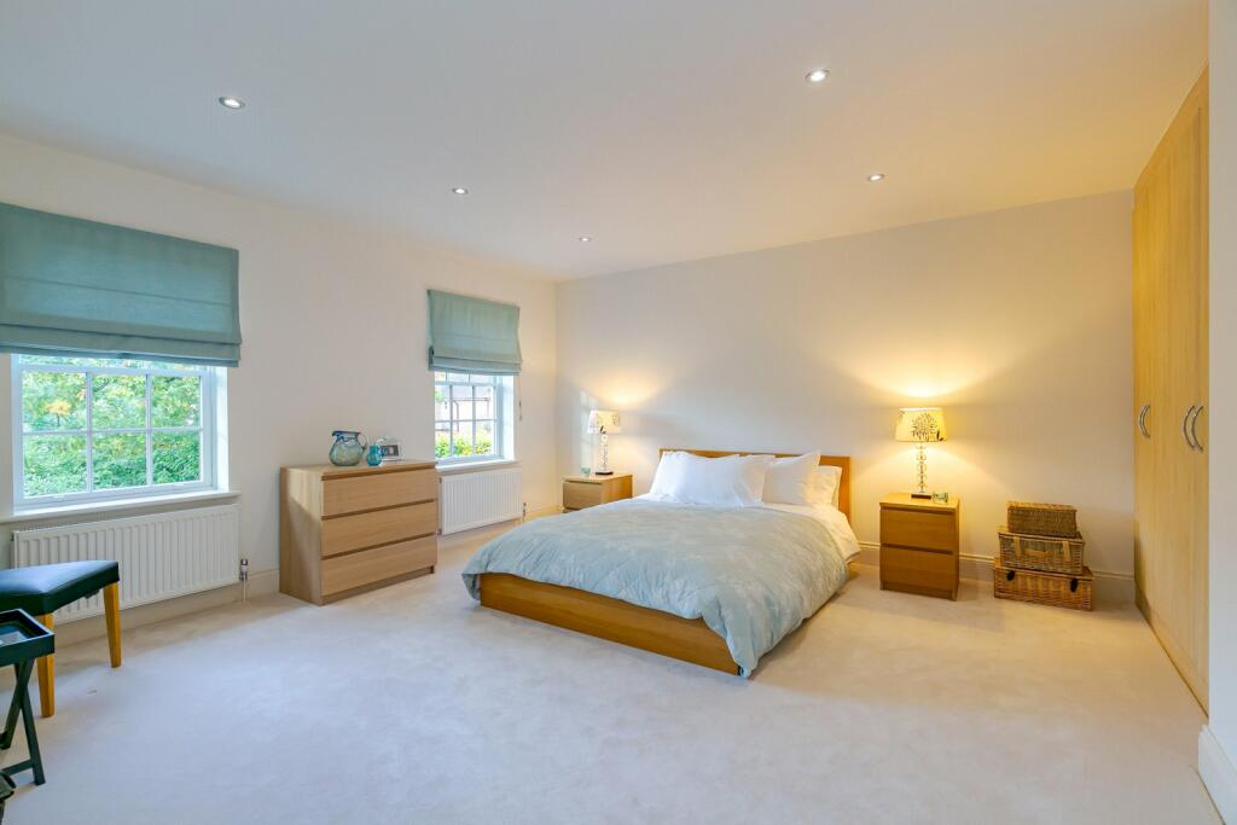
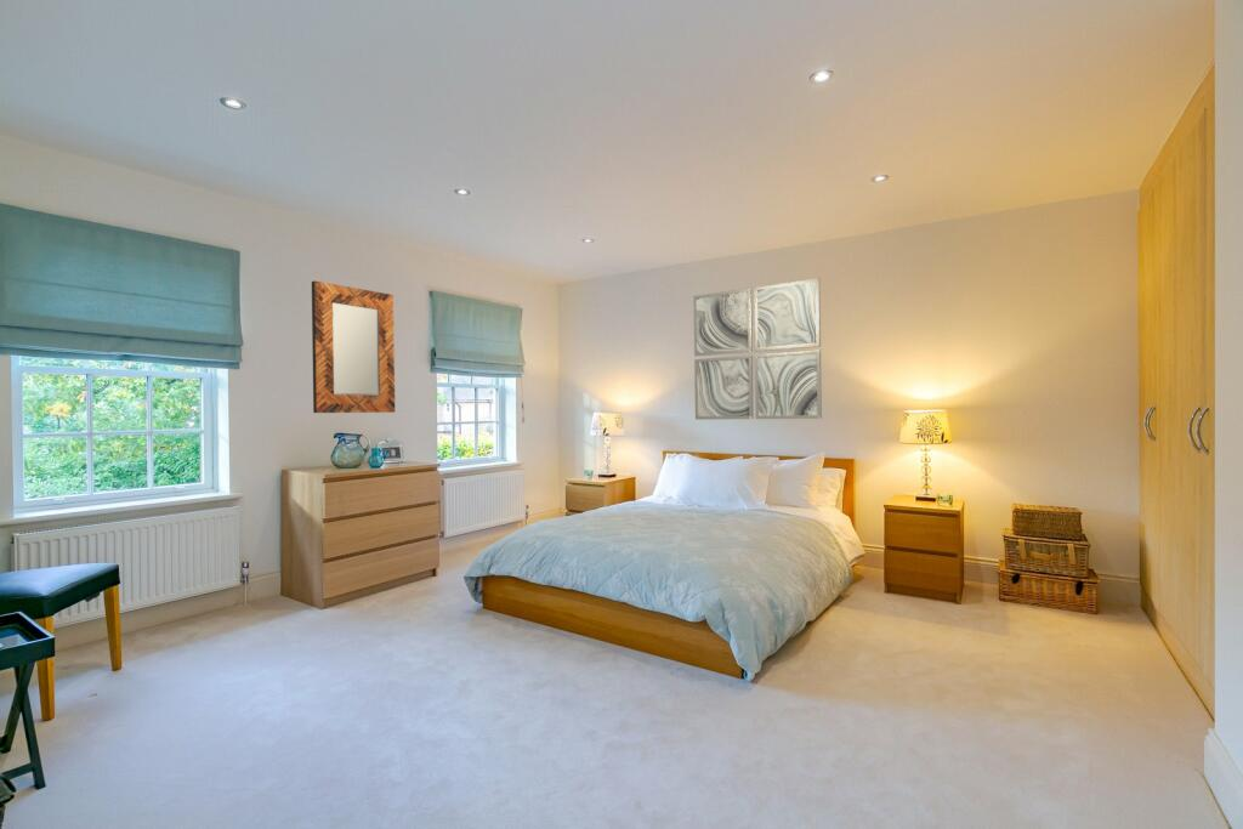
+ home mirror [311,280,396,414]
+ wall art [692,277,823,421]
